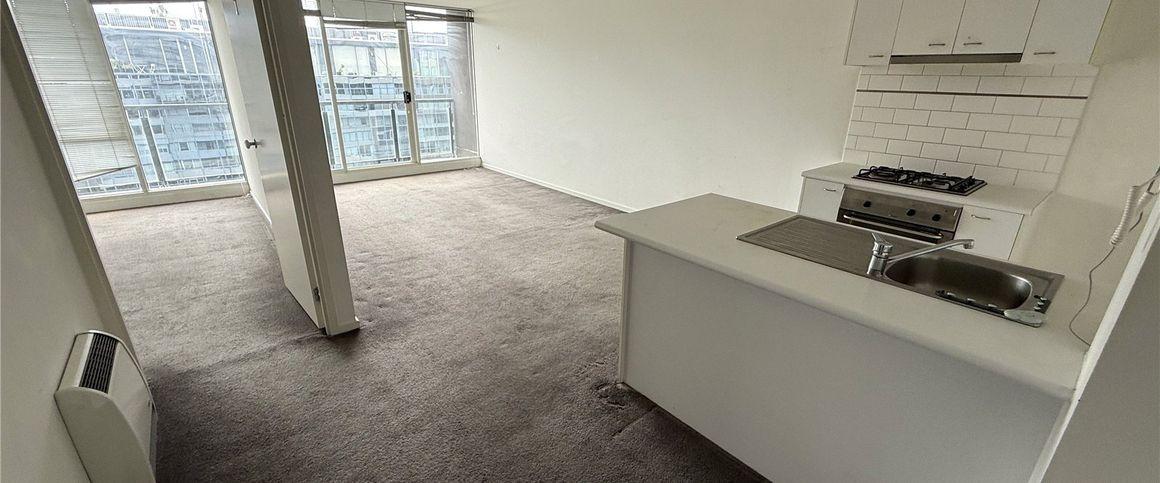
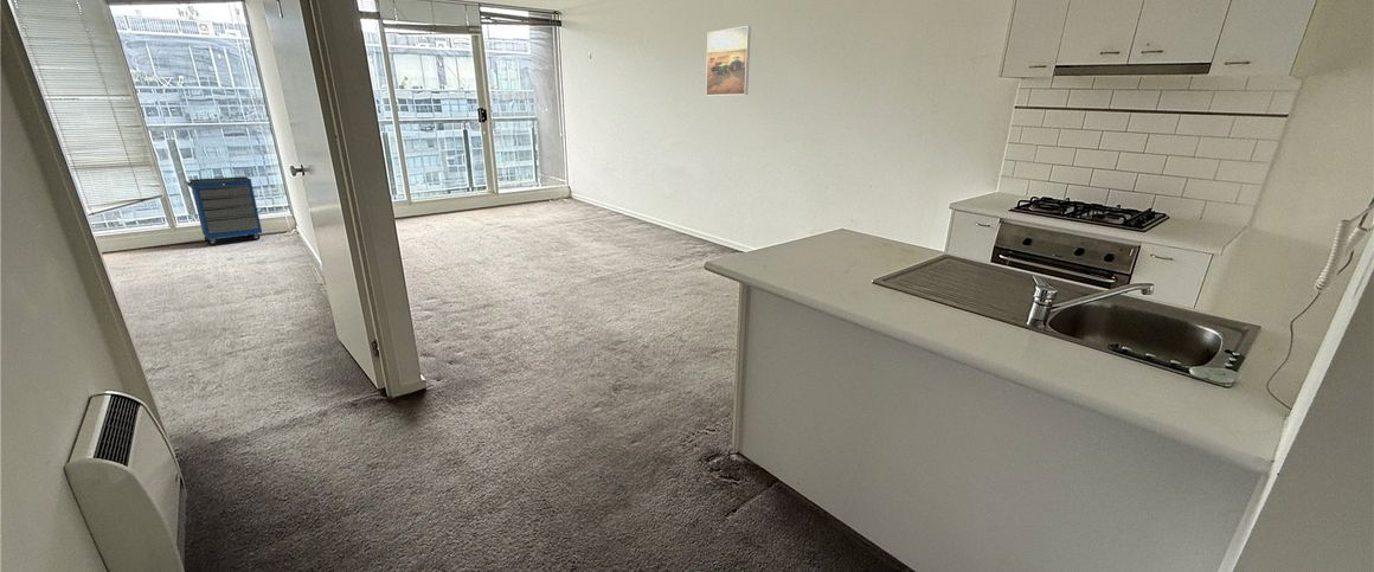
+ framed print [705,25,752,97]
+ cabinet [182,175,263,246]
